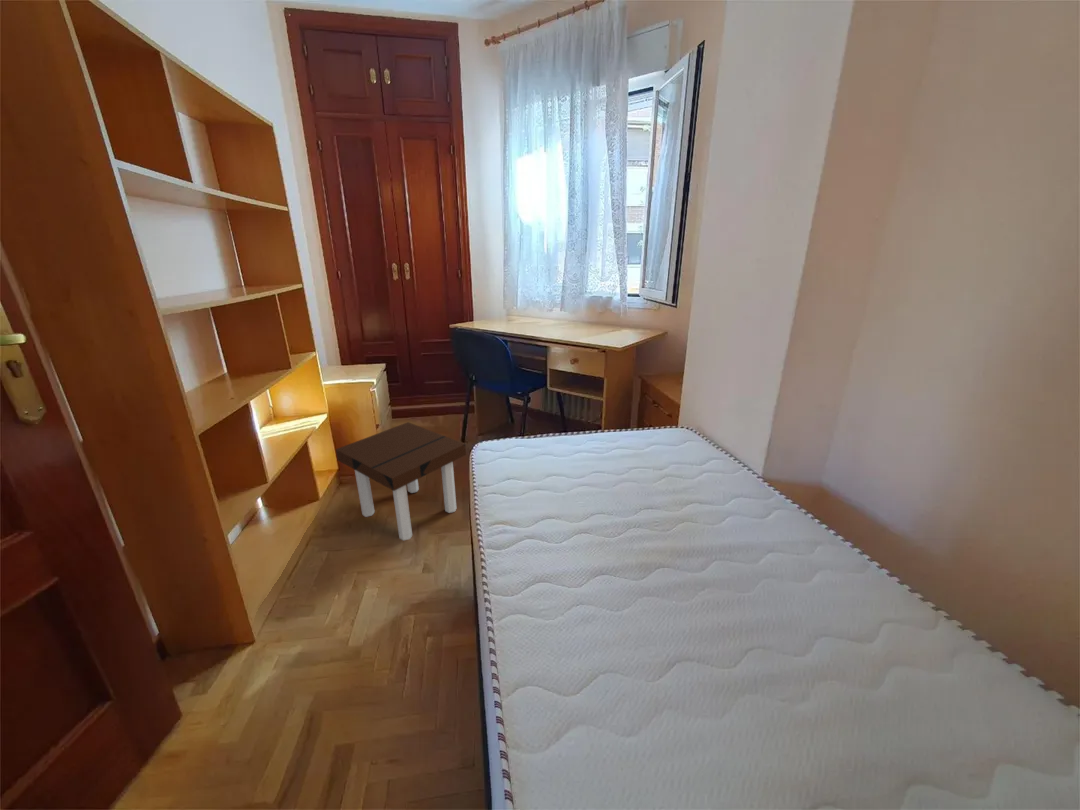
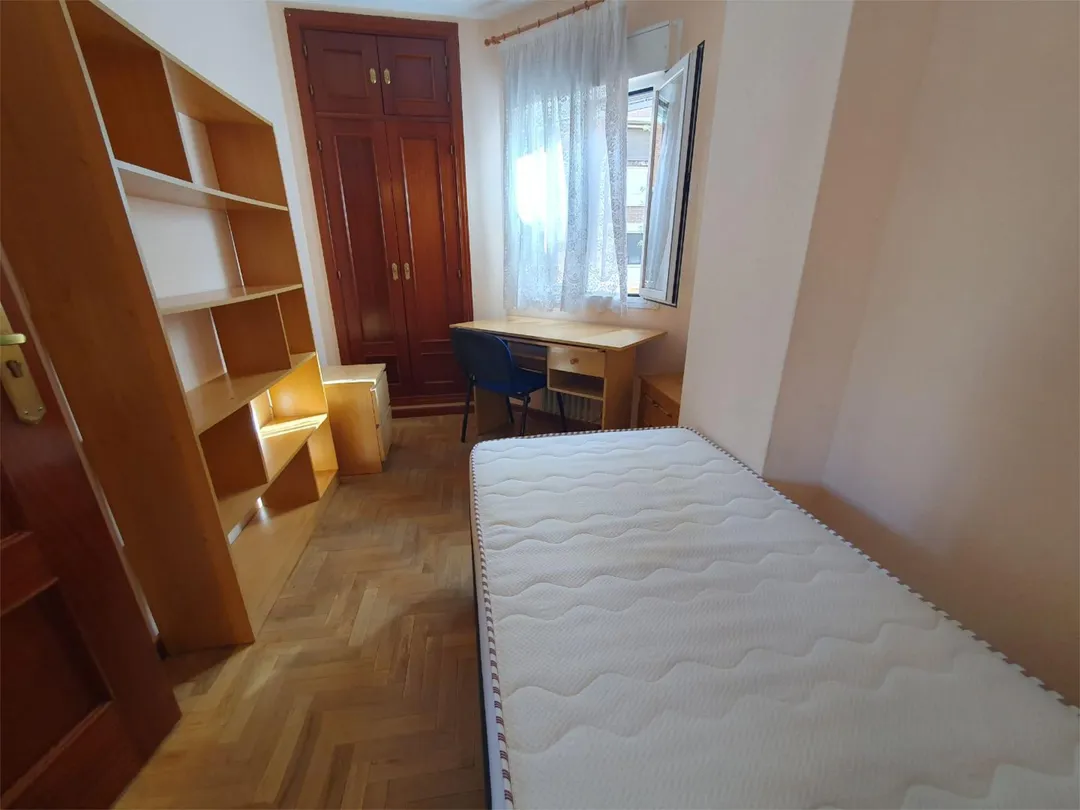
- side table [335,421,467,542]
